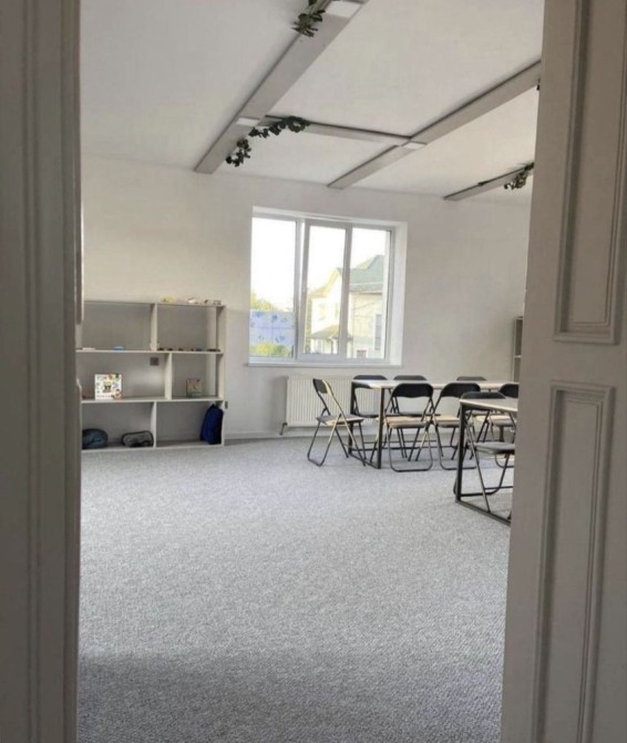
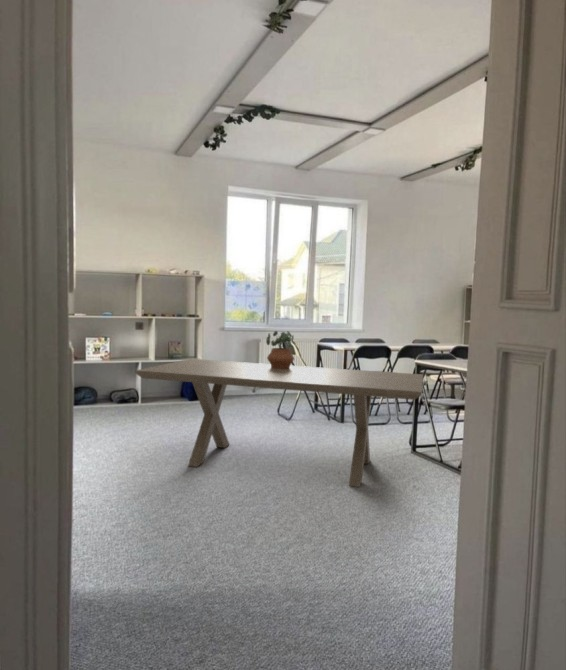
+ dining table [135,358,424,488]
+ potted plant [265,330,297,369]
